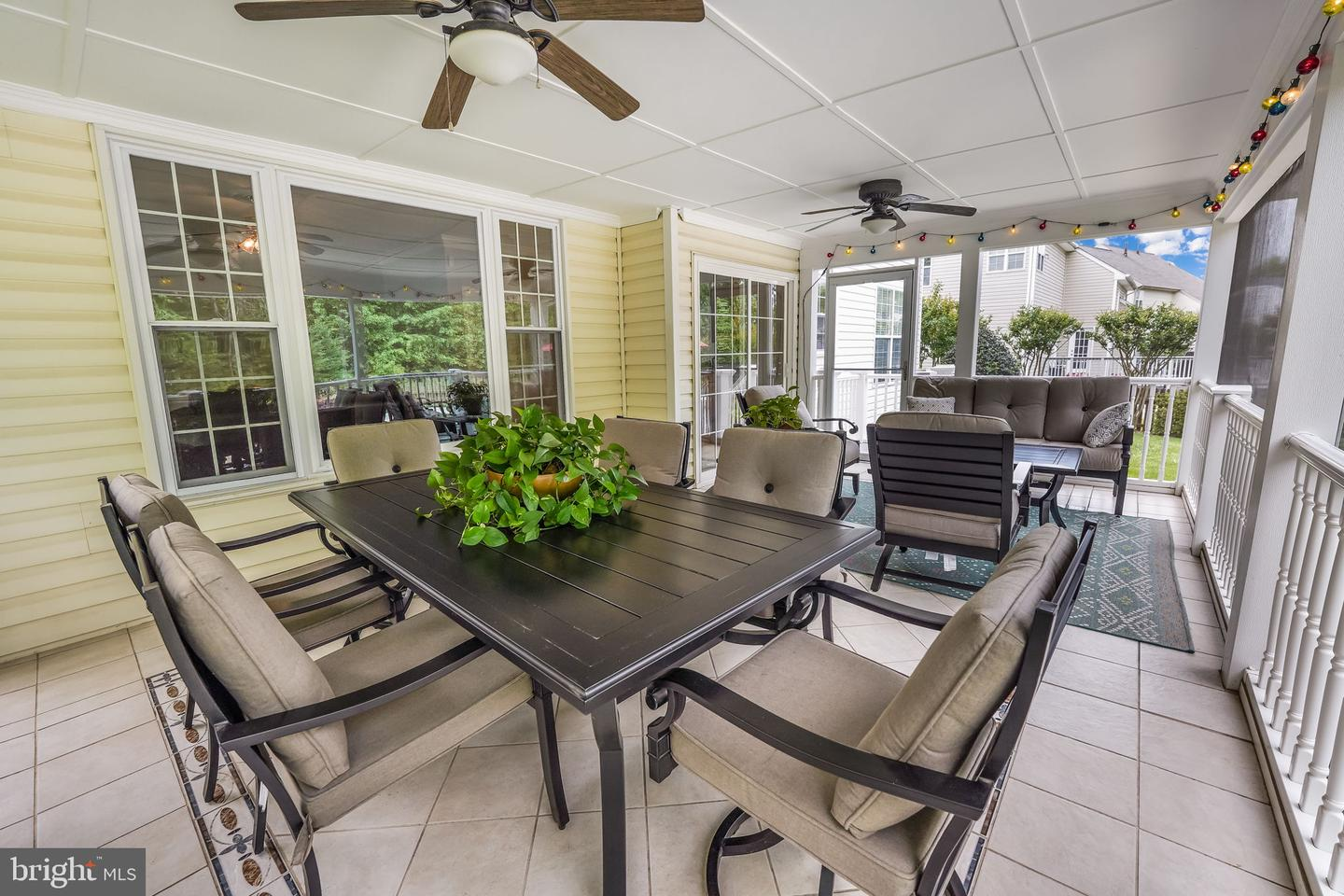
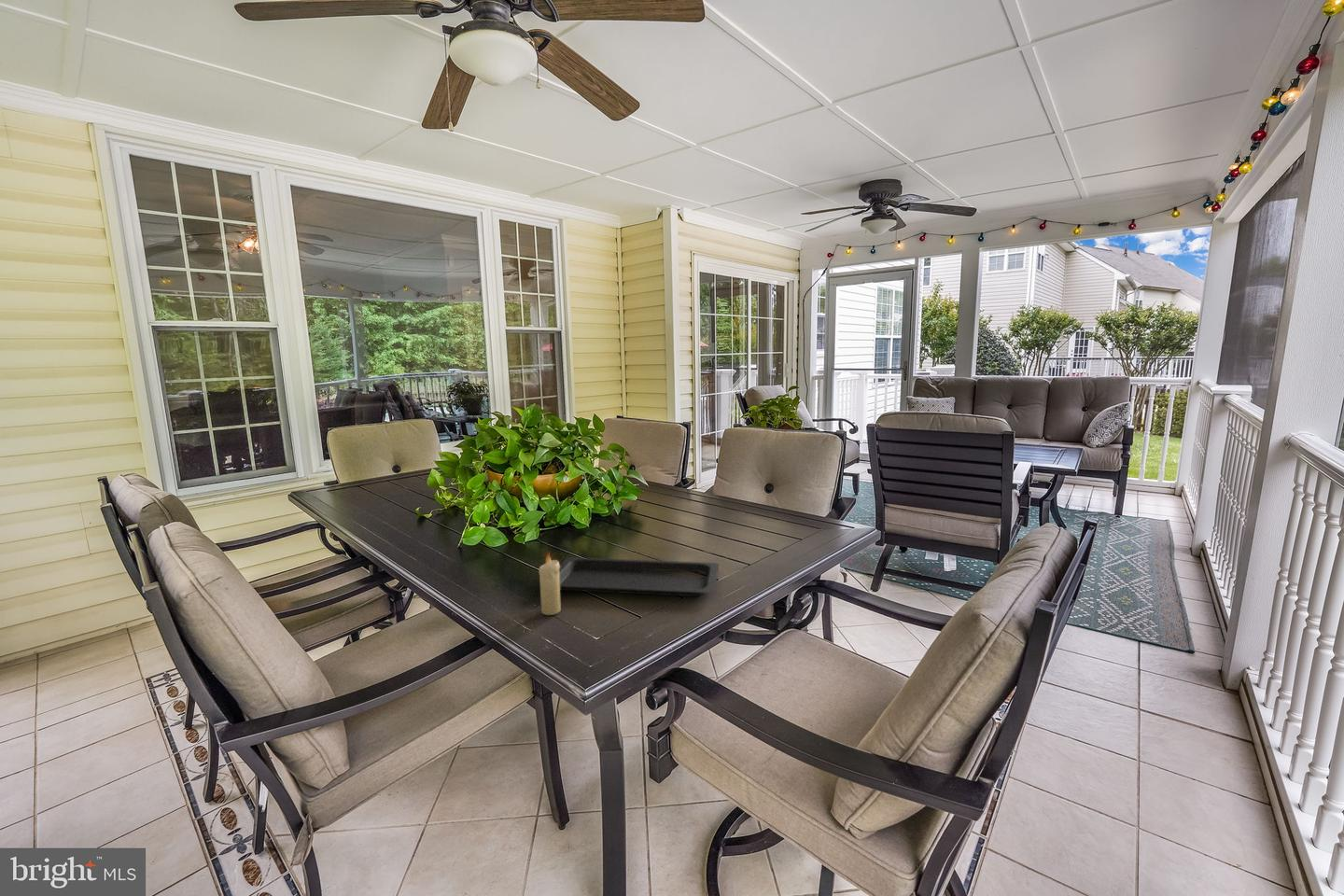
+ candle [539,552,562,616]
+ serving tray [559,556,720,597]
